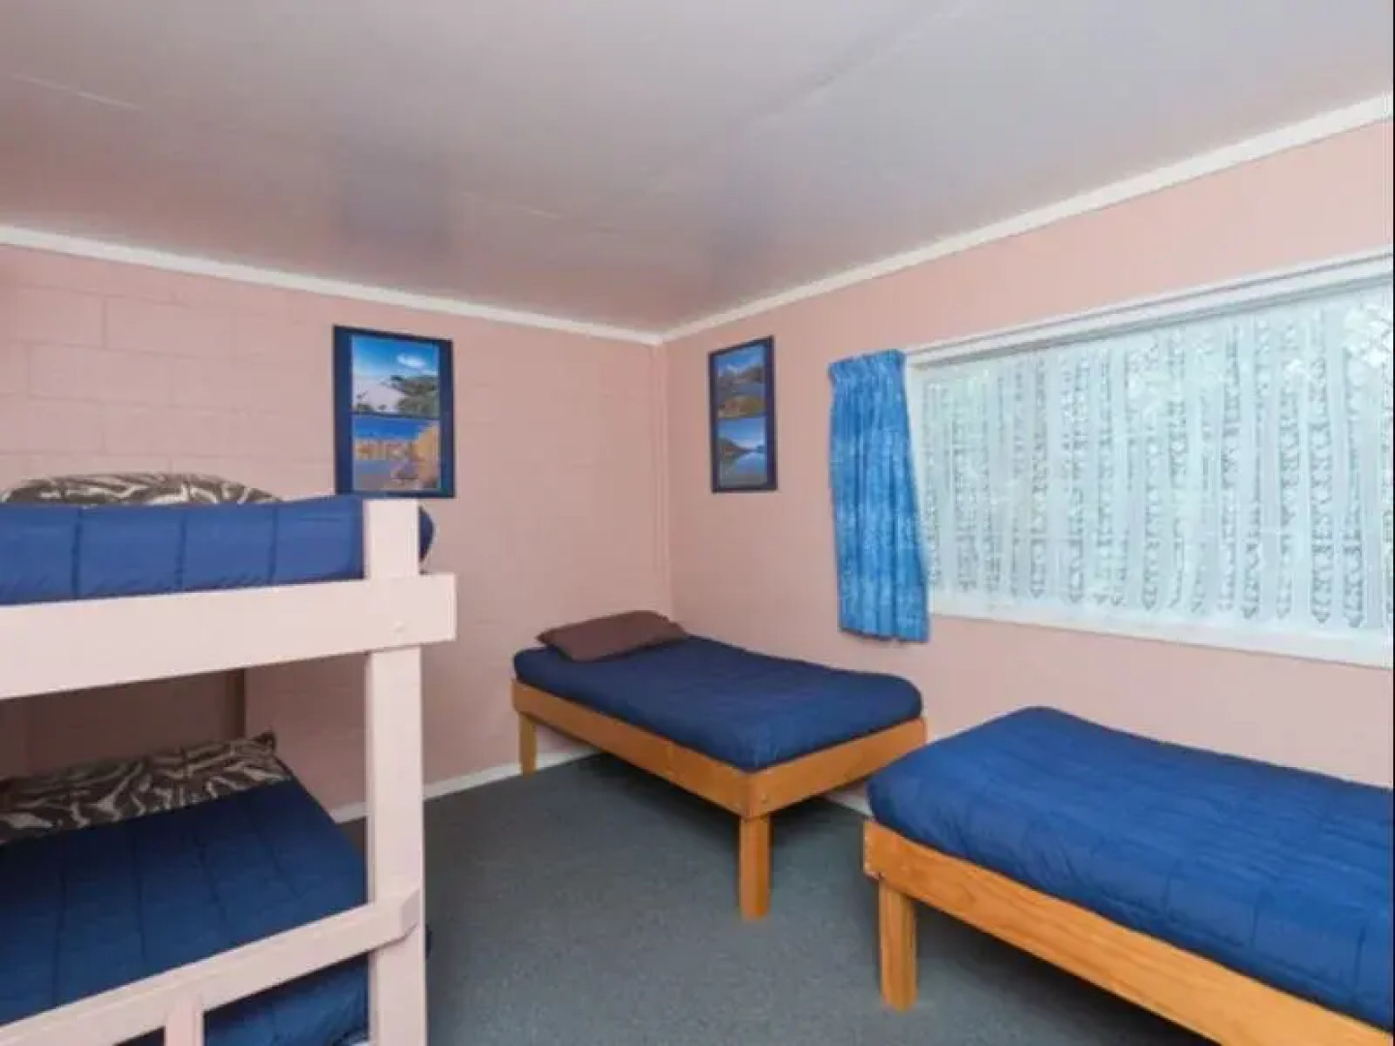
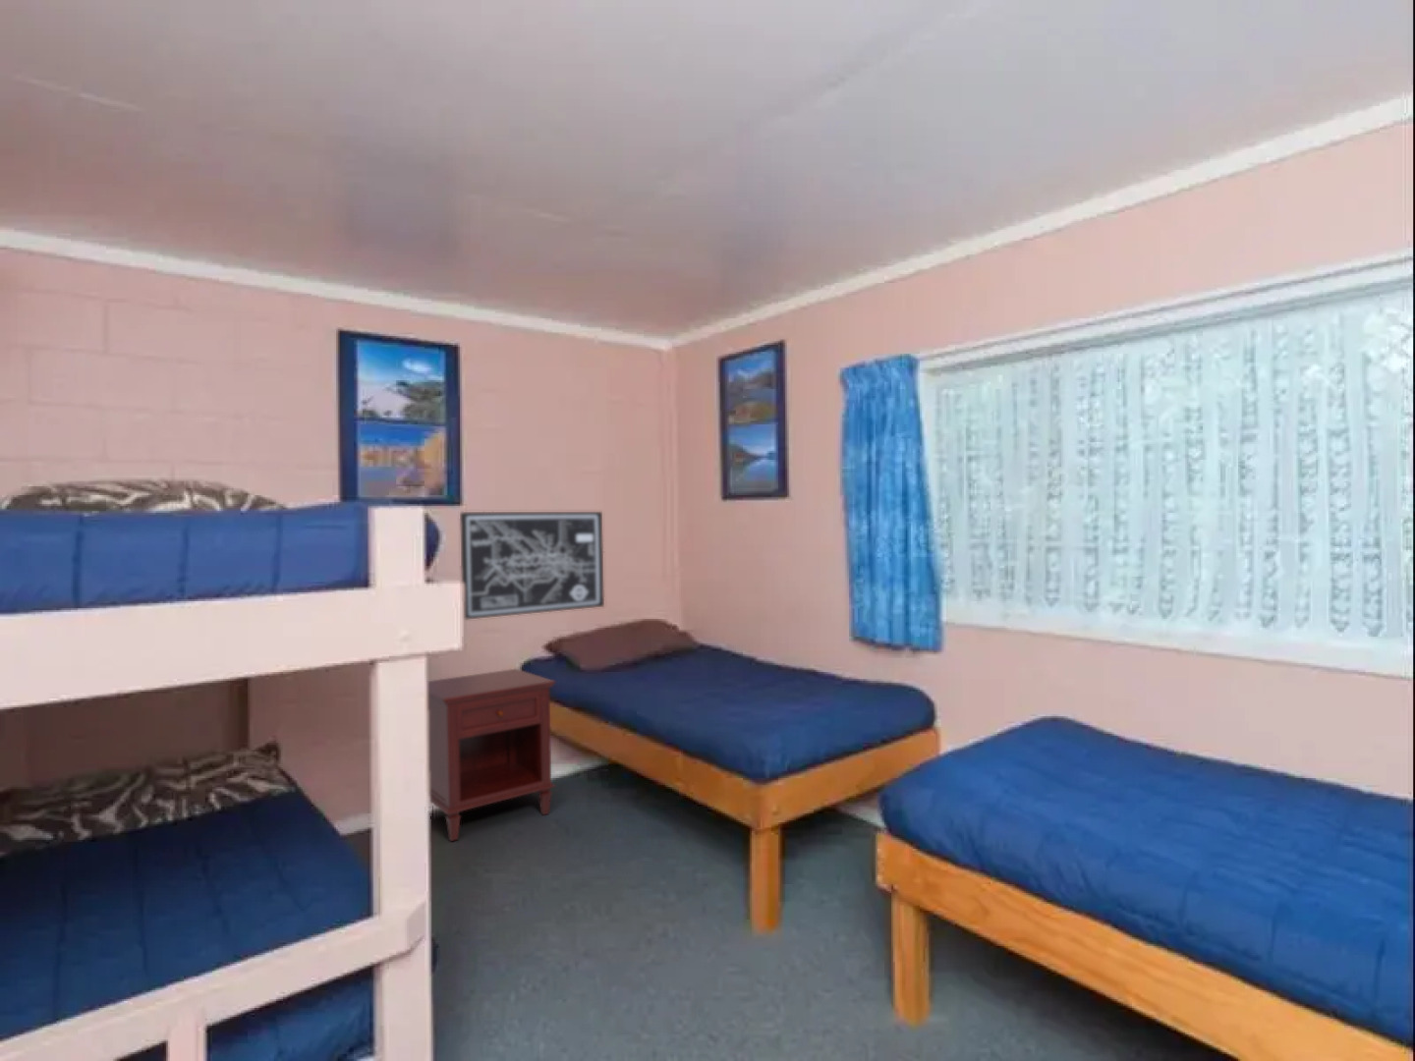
+ nightstand [428,668,557,841]
+ wall art [459,510,605,620]
